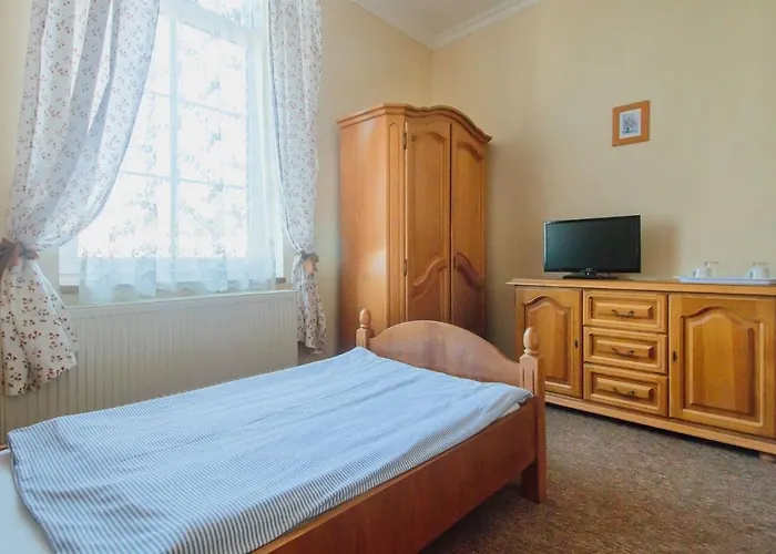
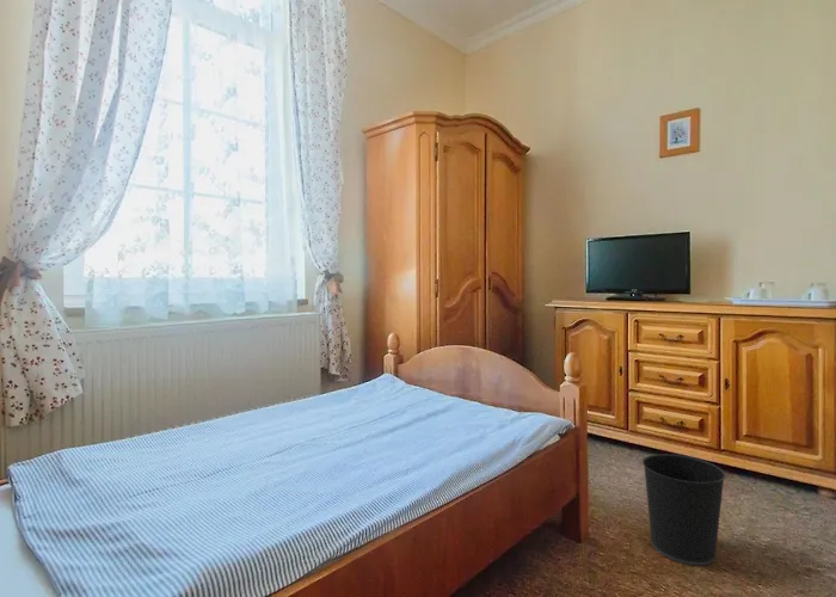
+ wastebasket [641,453,727,566]
